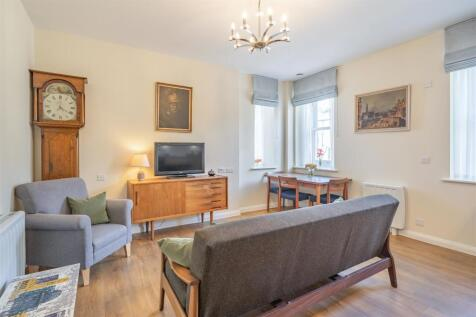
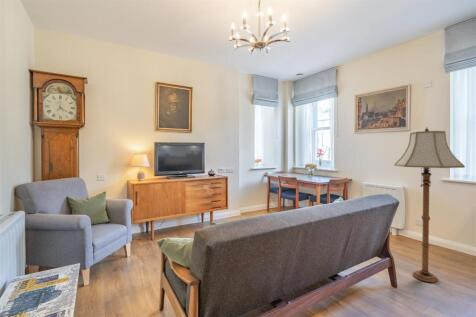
+ floor lamp [393,126,466,284]
